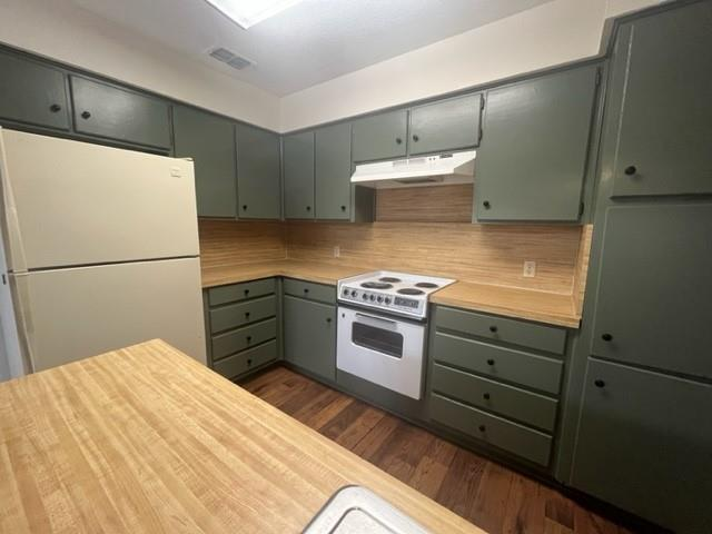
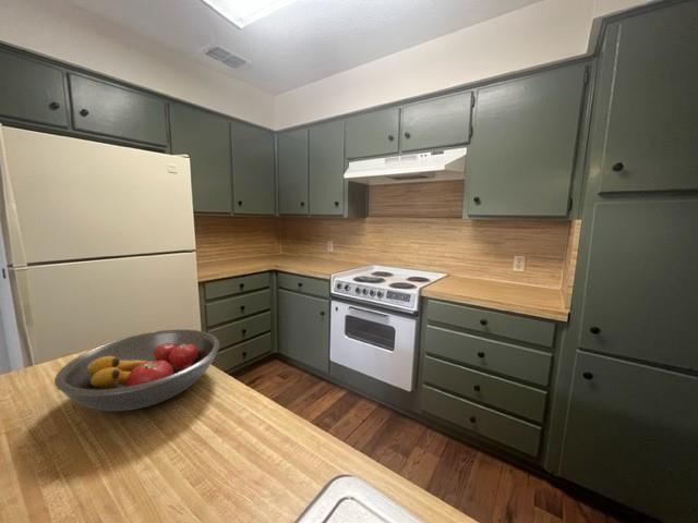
+ fruit bowl [53,329,220,412]
